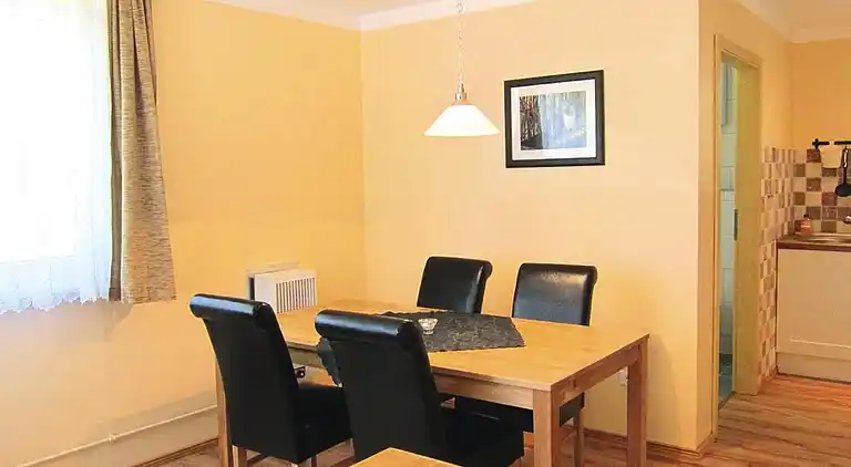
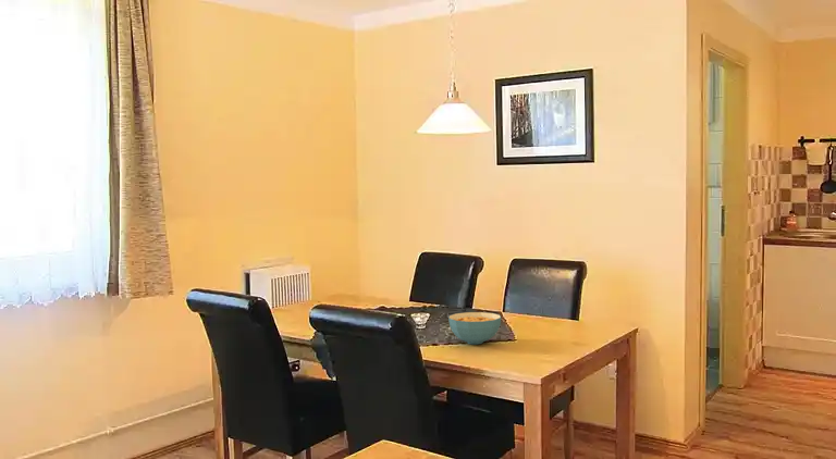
+ cereal bowl [447,311,502,345]
